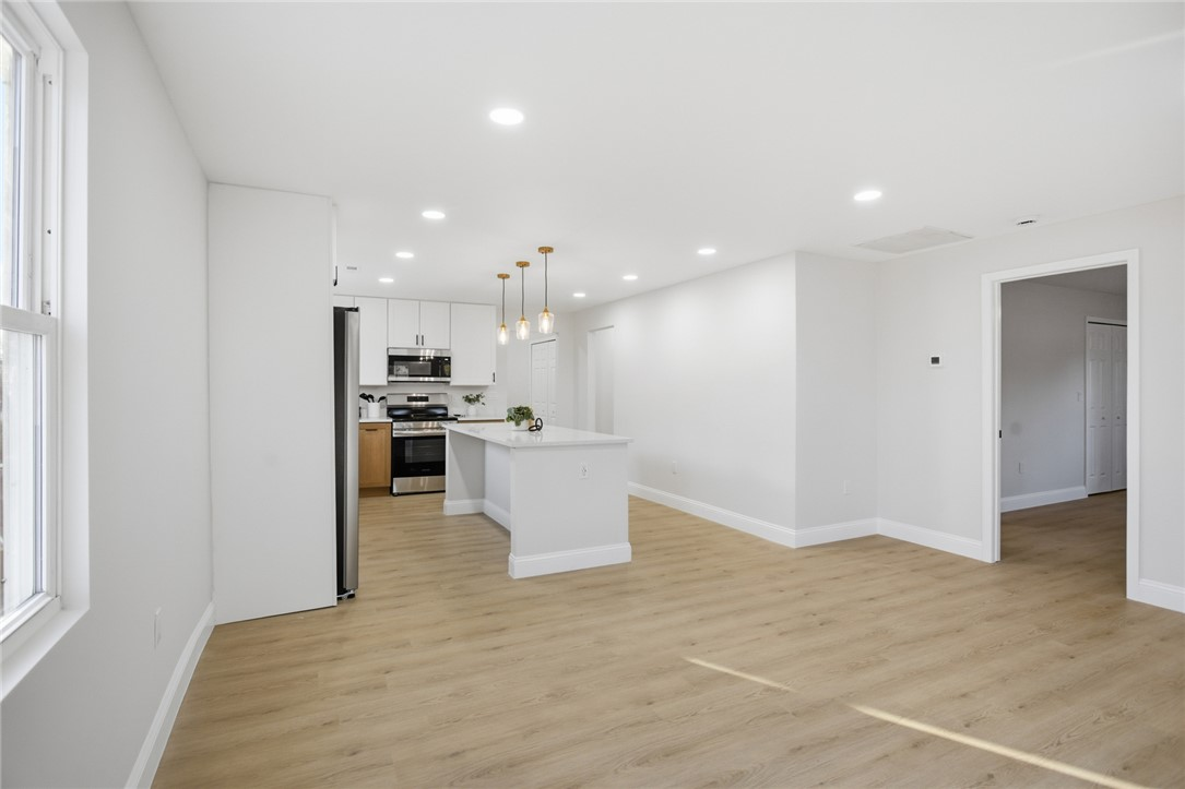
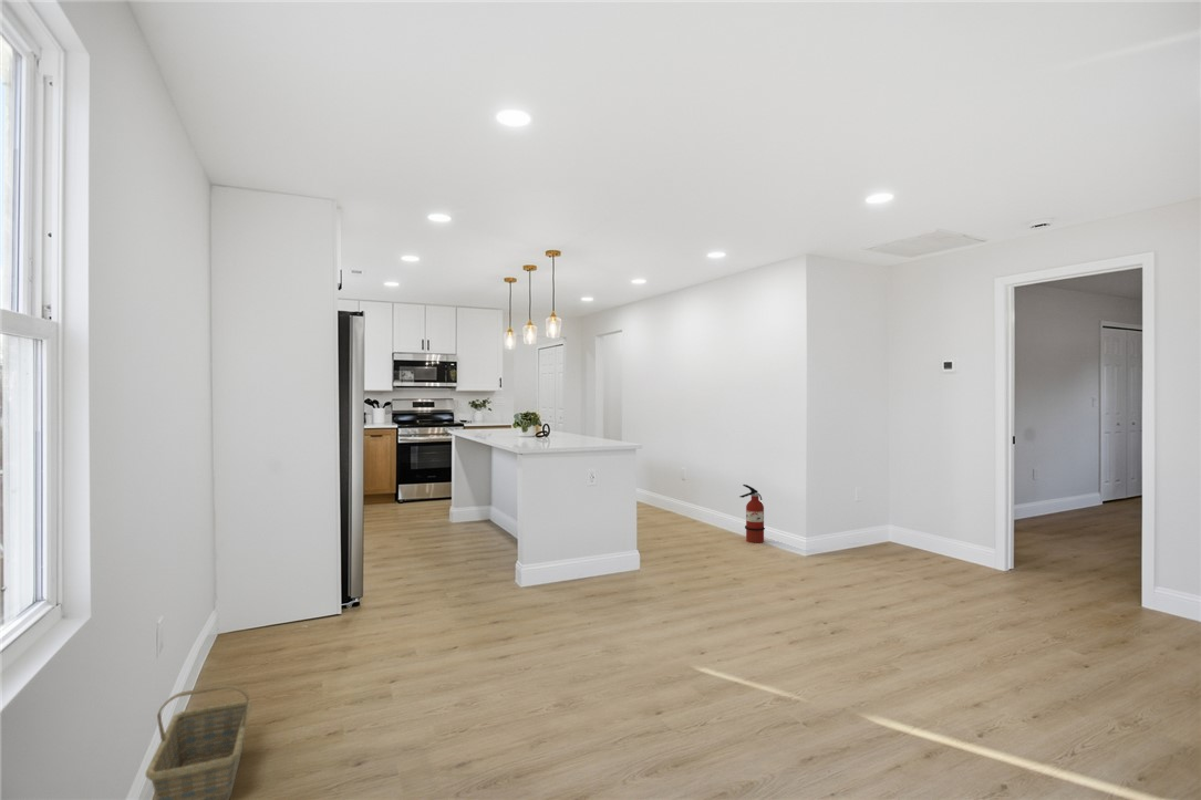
+ basket [145,684,252,800]
+ fire extinguisher [738,484,766,544]
